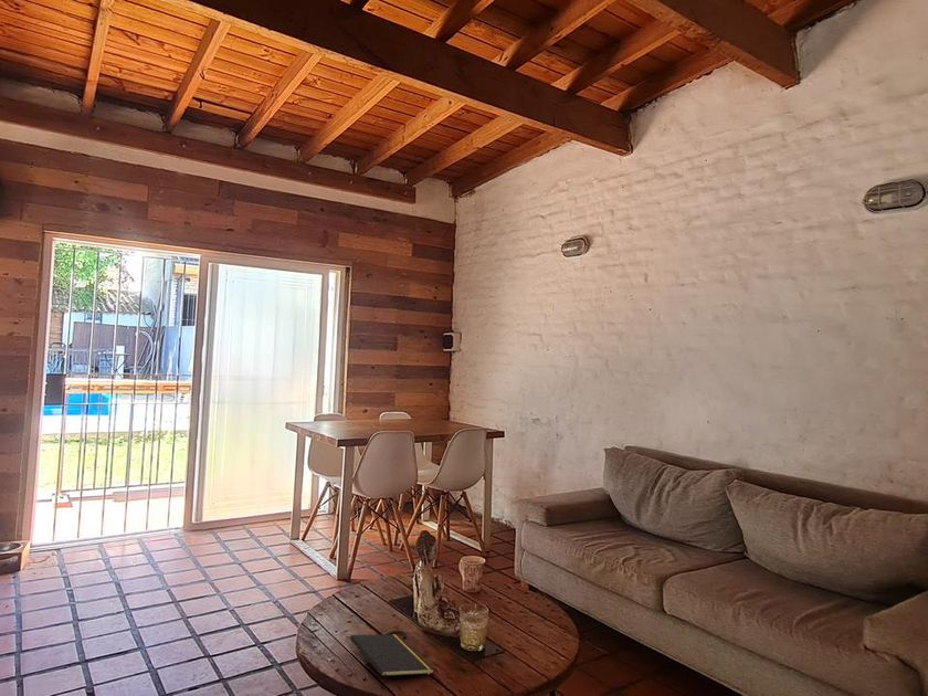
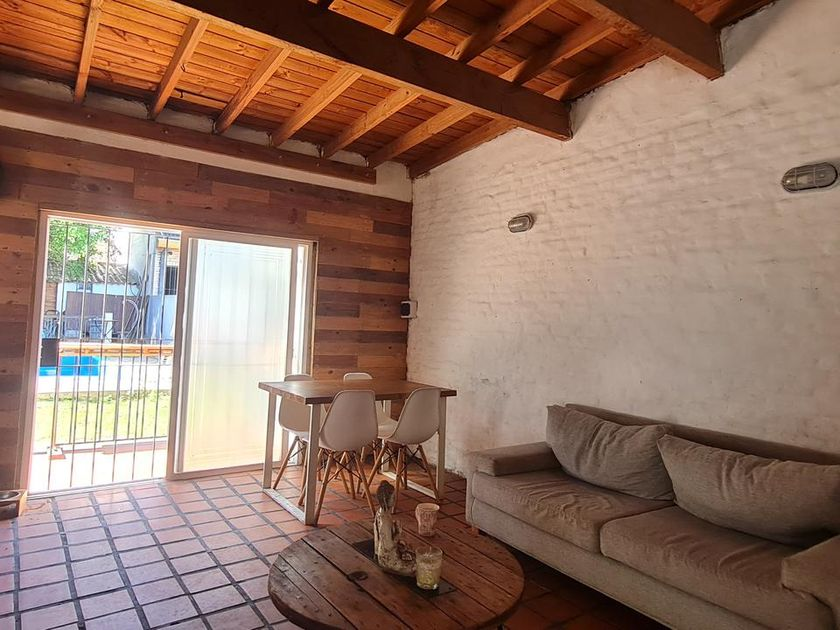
- notepad [349,633,435,690]
